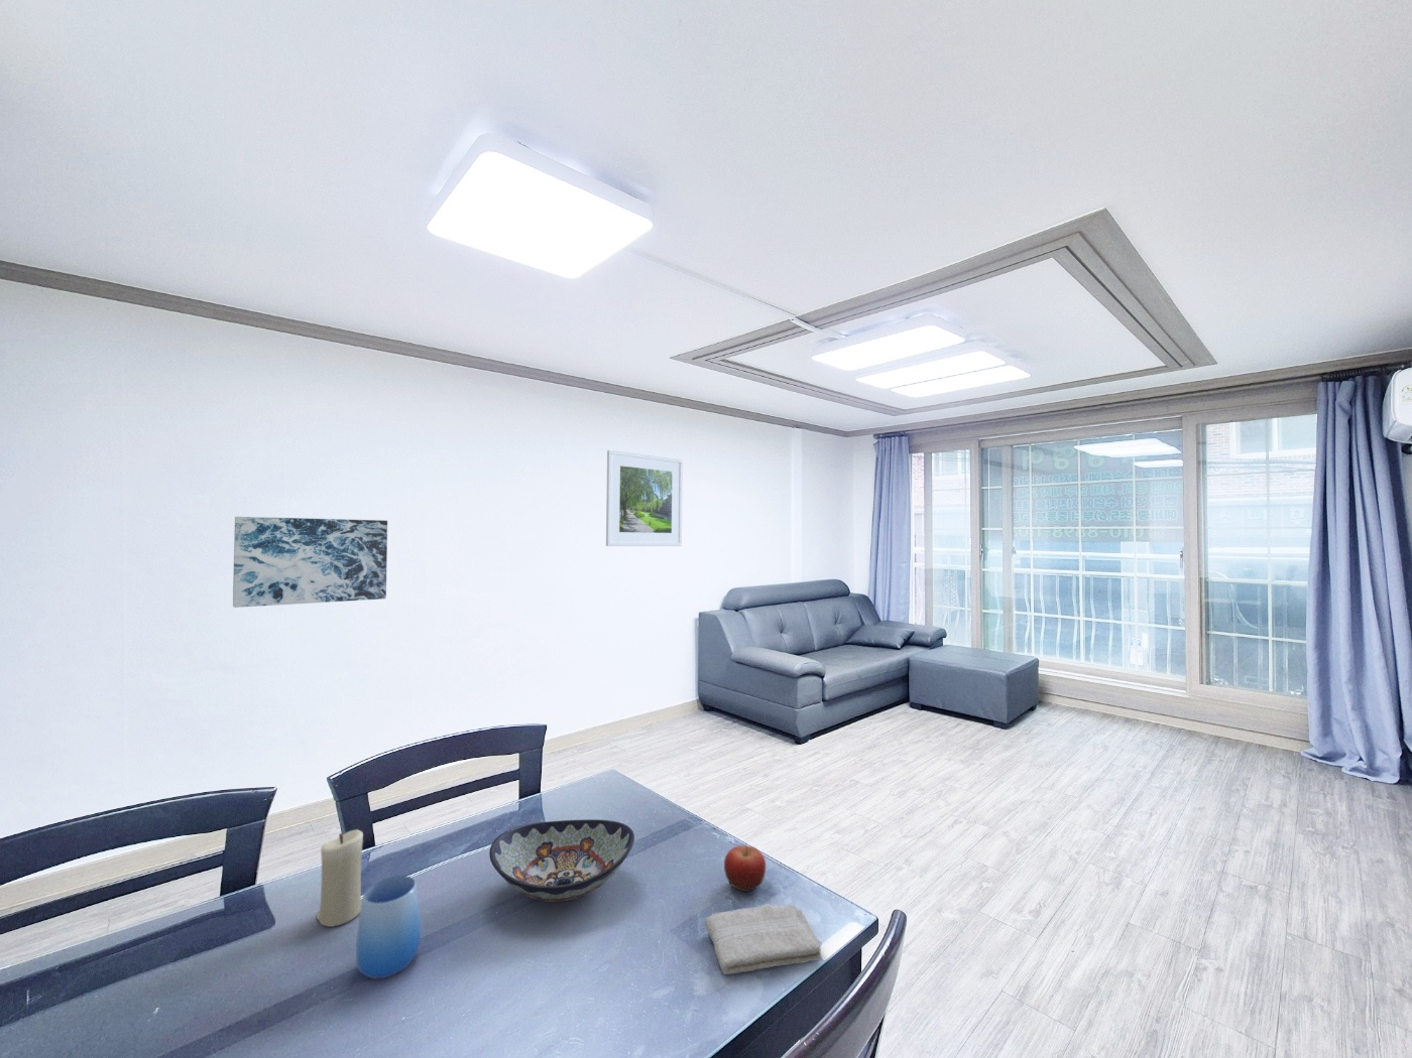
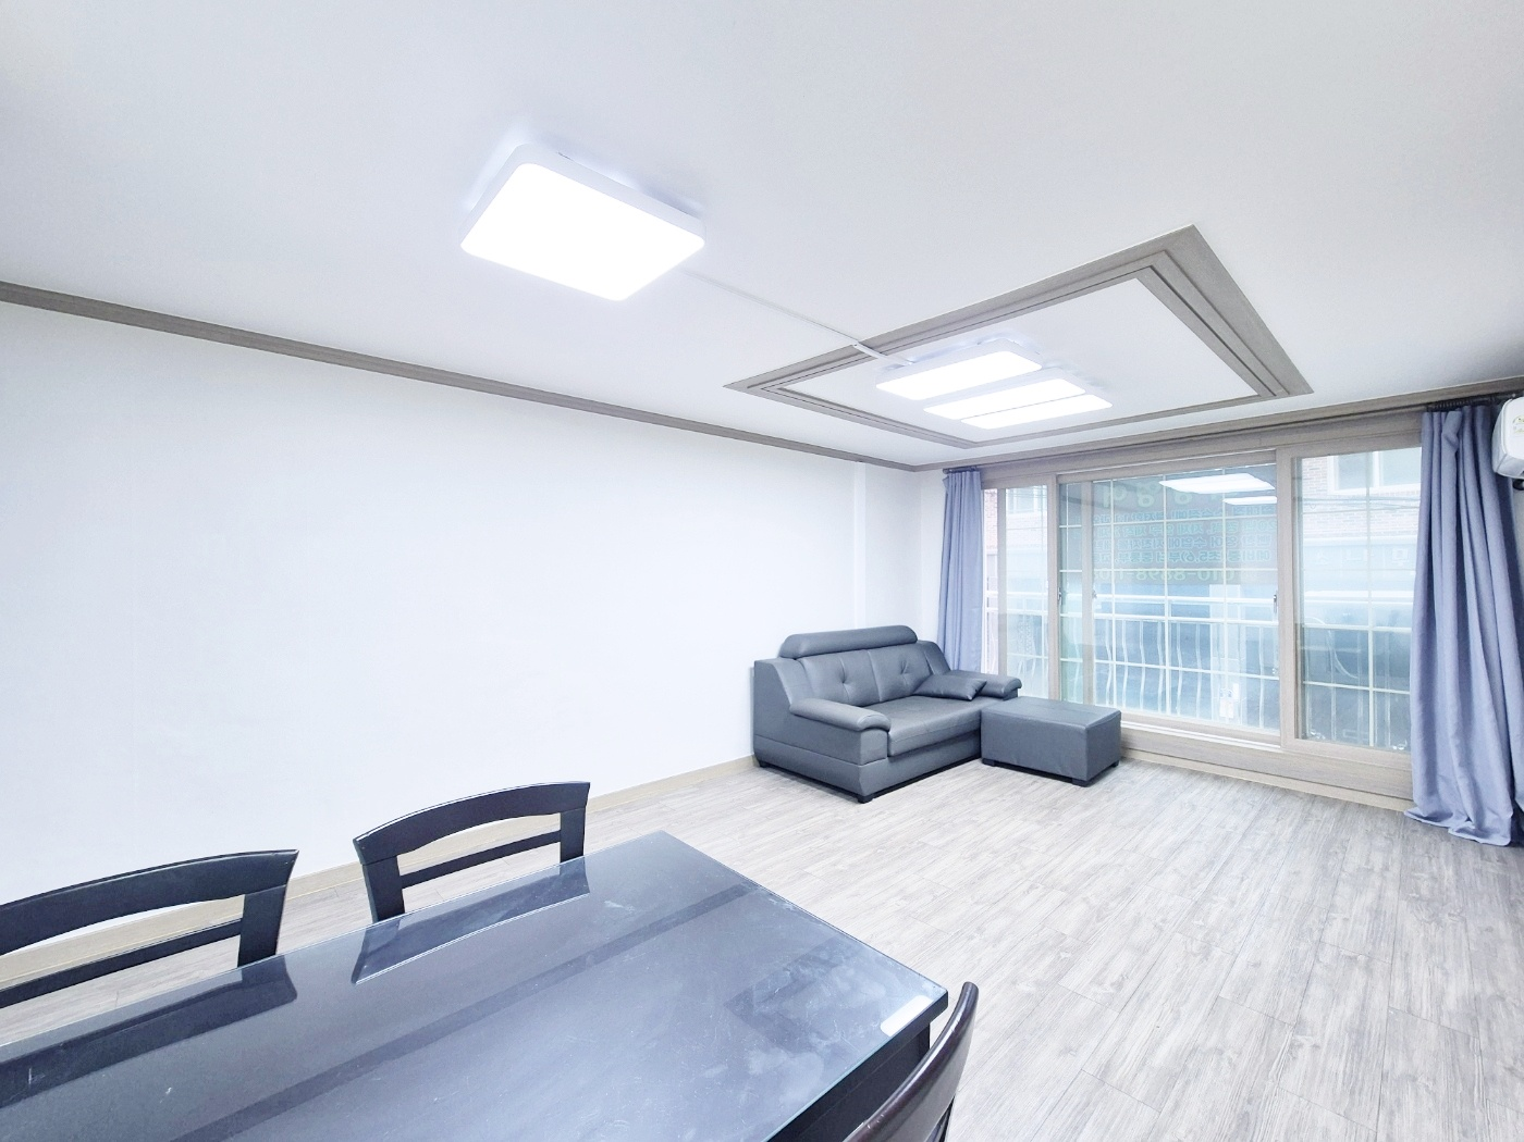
- wall art [232,516,388,609]
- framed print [605,449,684,547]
- fruit [723,842,766,892]
- decorative bowl [488,818,636,902]
- cup [355,875,421,980]
- candle [316,828,364,927]
- washcloth [704,902,823,976]
